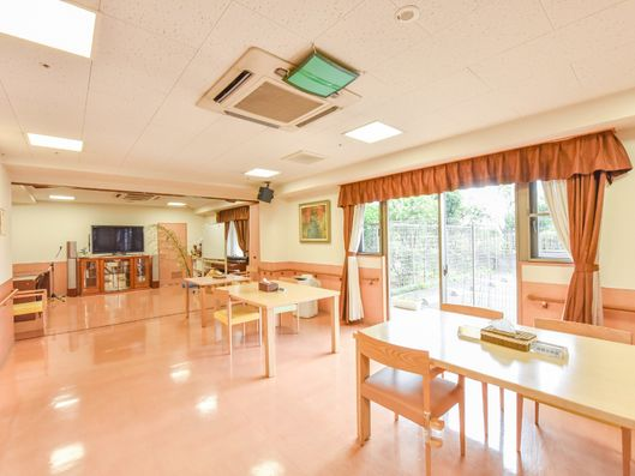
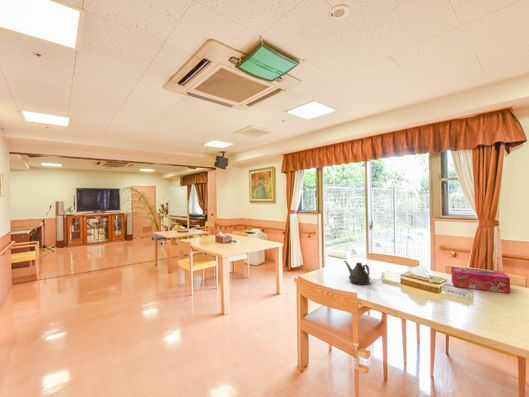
+ tissue box [450,266,511,294]
+ teapot [343,259,371,286]
